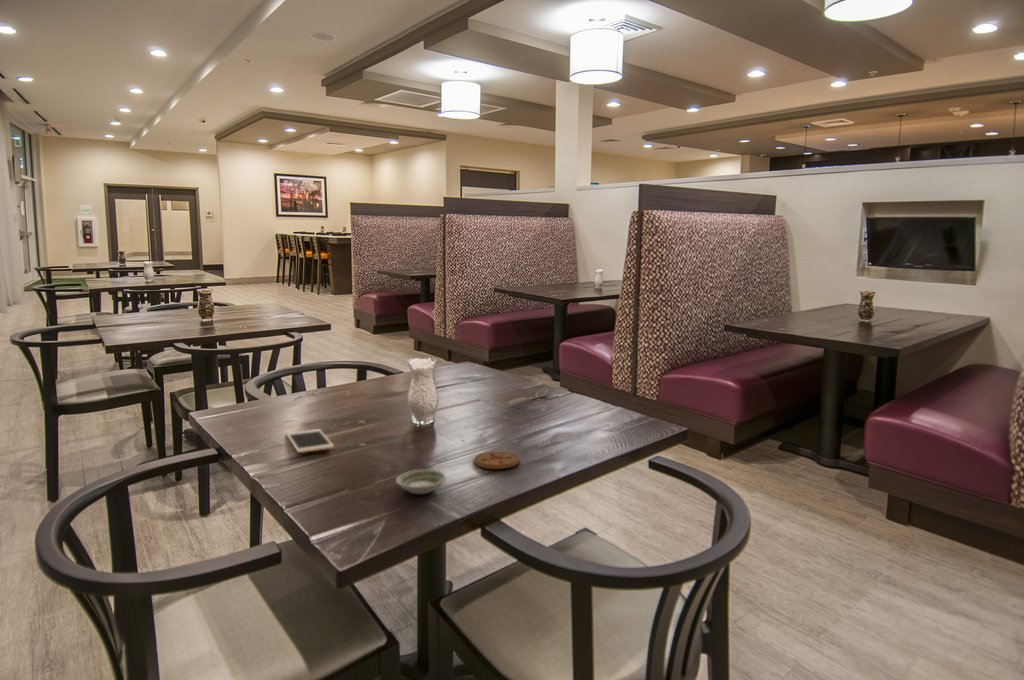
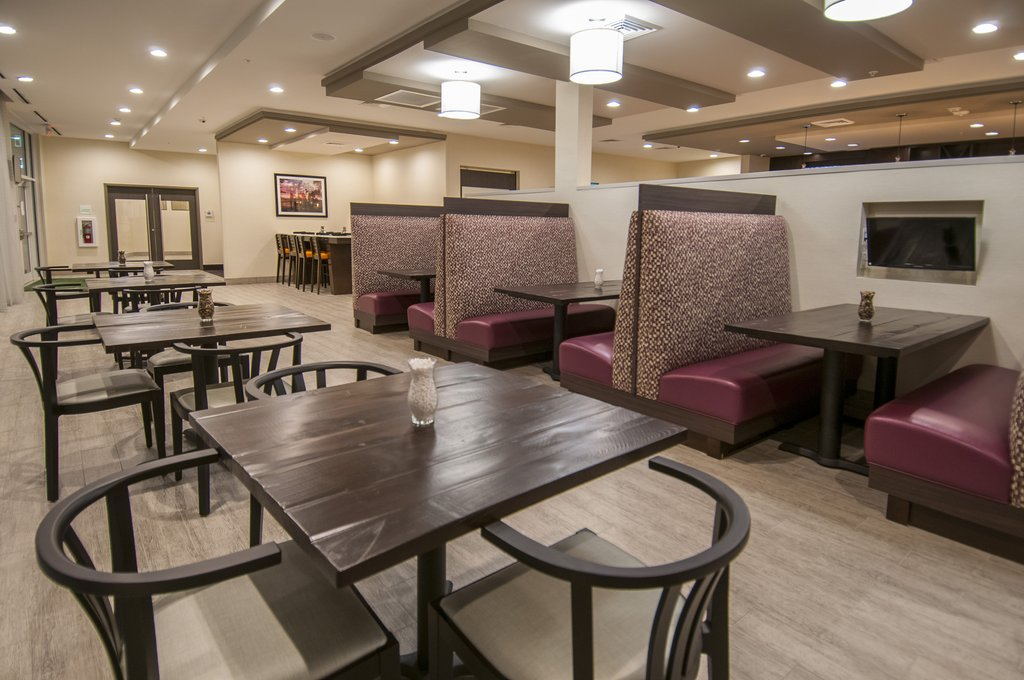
- coaster [472,451,520,470]
- spoon [506,387,549,406]
- saucer [395,469,447,495]
- cell phone [285,428,335,454]
